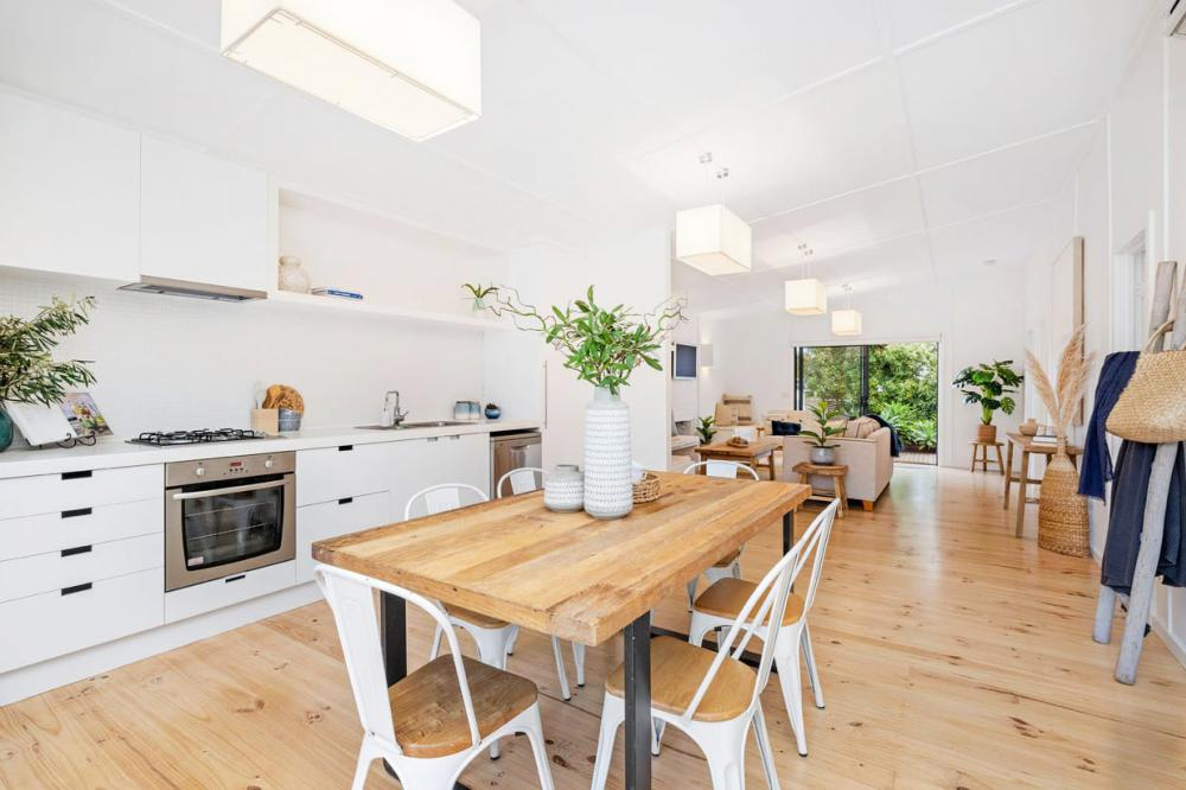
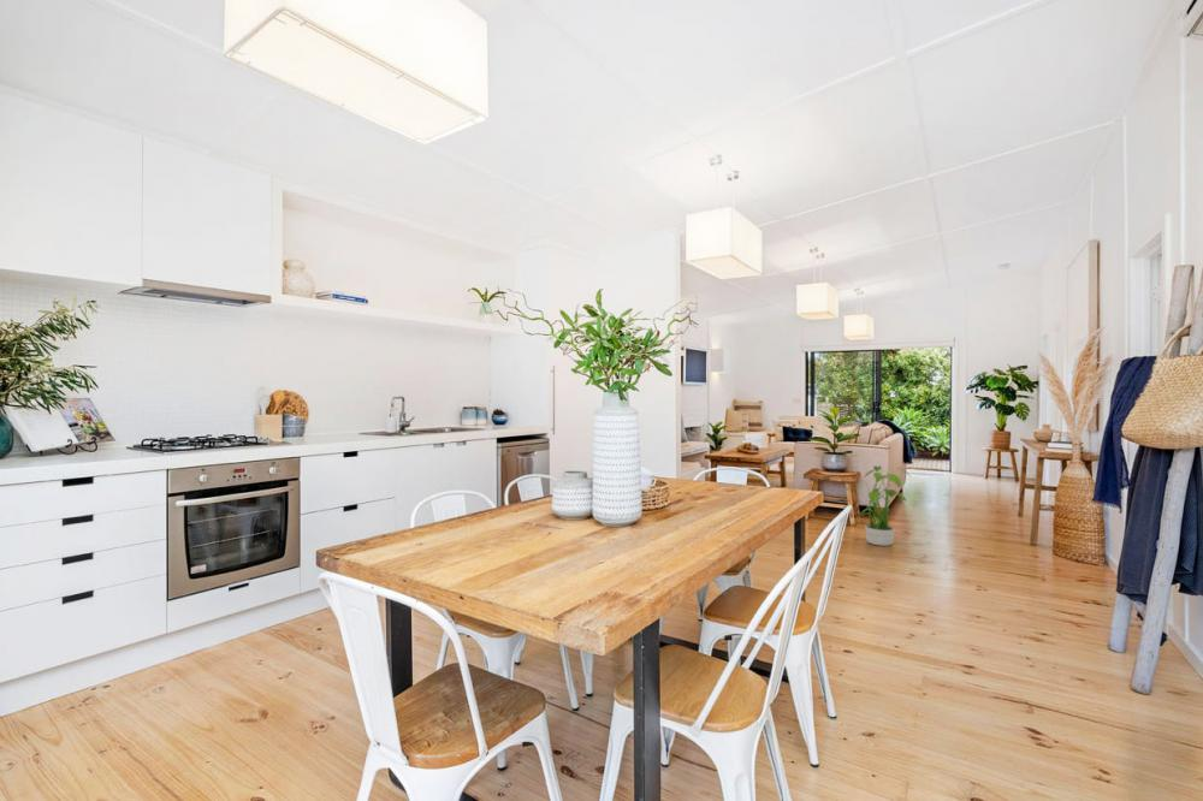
+ potted plant [851,465,912,547]
